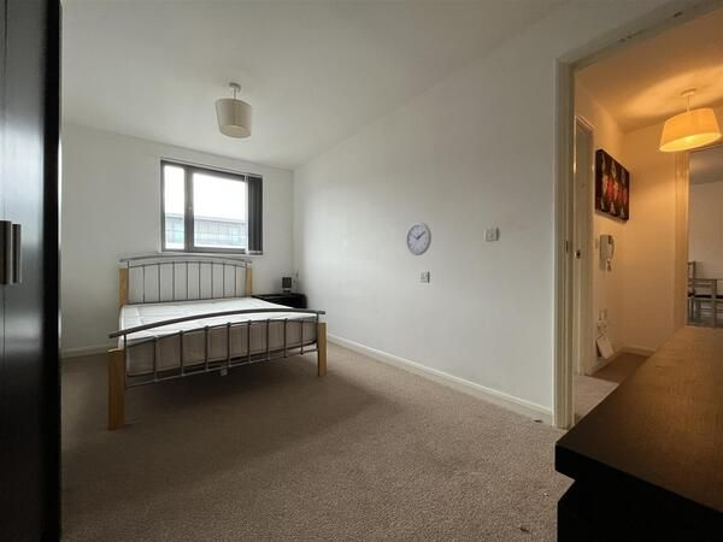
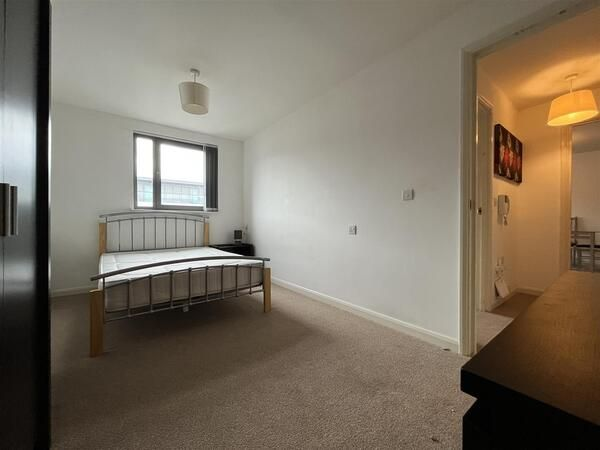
- wall clock [405,222,433,257]
